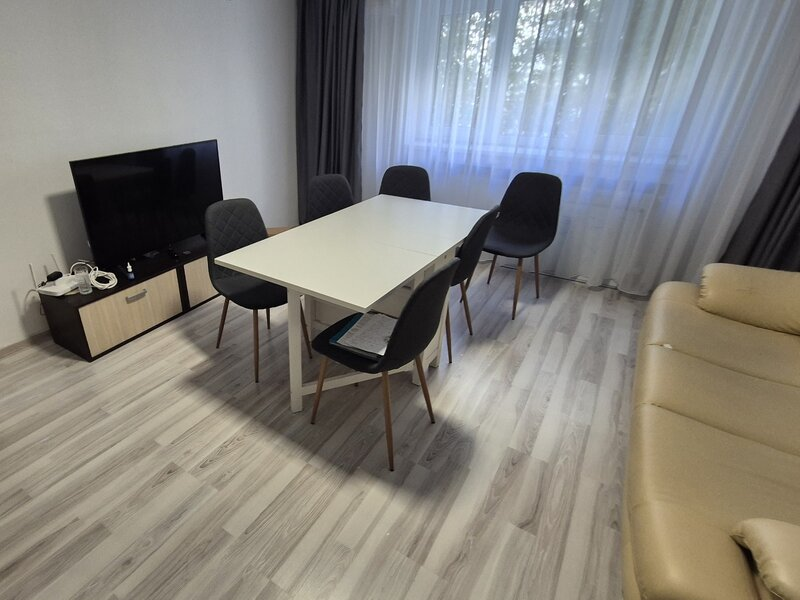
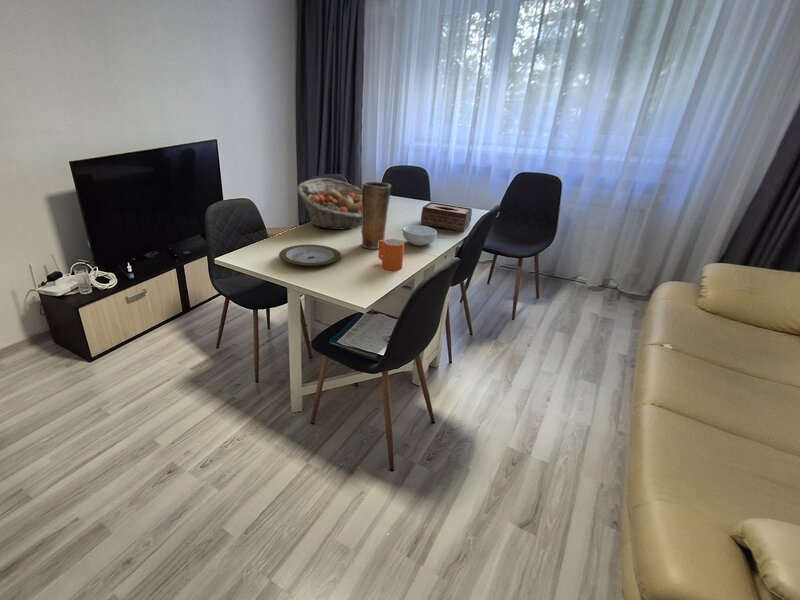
+ vase [360,181,392,250]
+ mug [378,238,405,272]
+ plate [278,243,342,267]
+ fruit basket [296,177,362,230]
+ tissue box [420,201,473,233]
+ cereal bowl [402,224,438,247]
